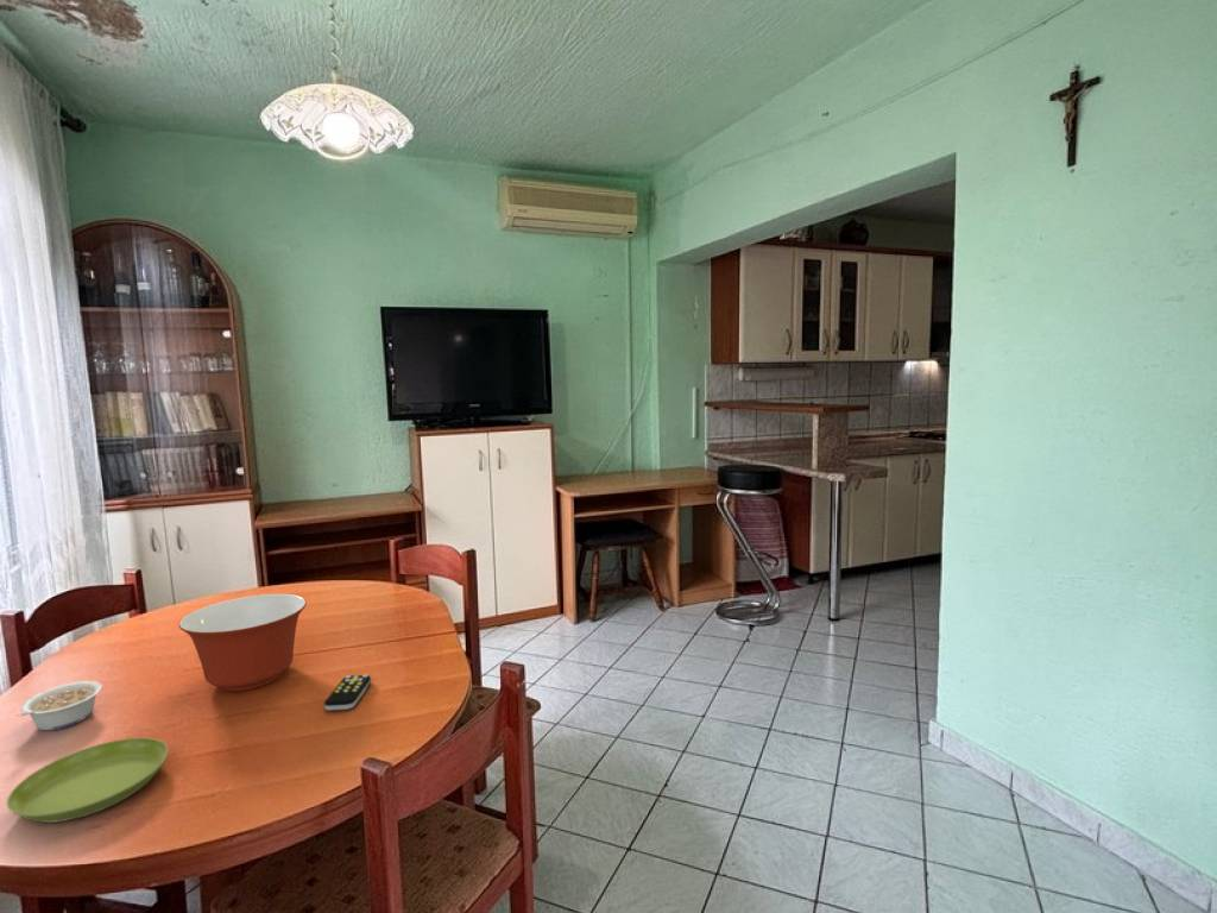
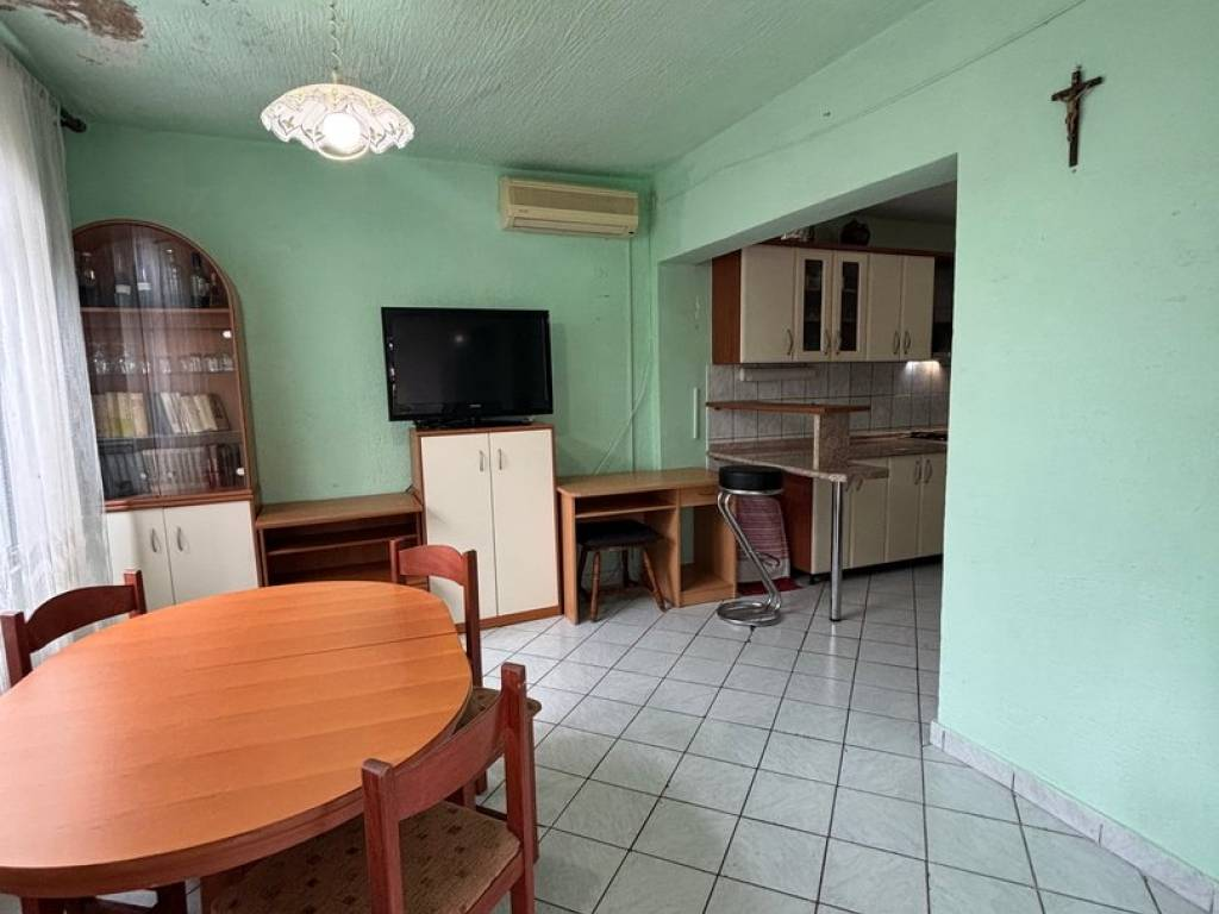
- mixing bowl [178,593,308,692]
- saucer [6,736,169,824]
- remote control [323,674,372,712]
- legume [14,680,103,731]
